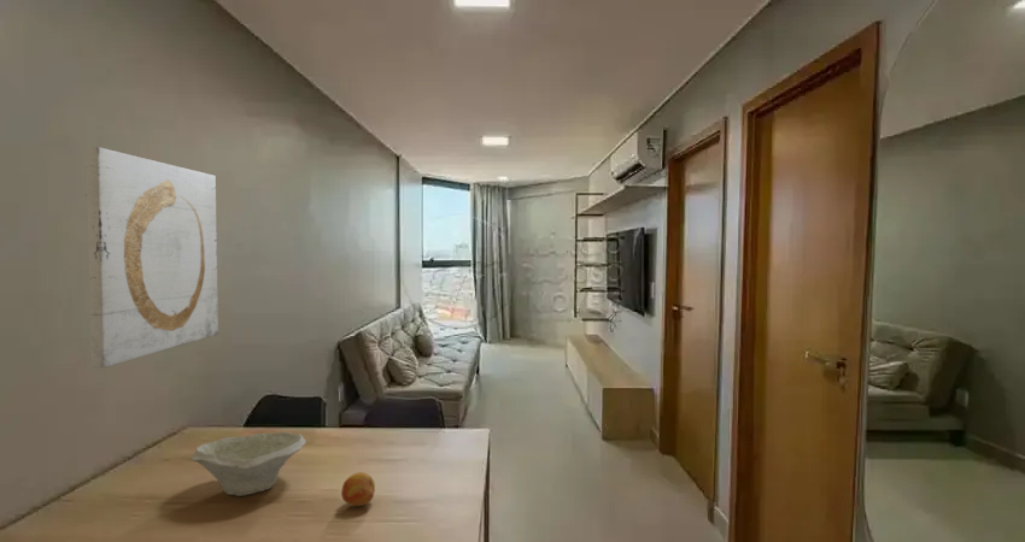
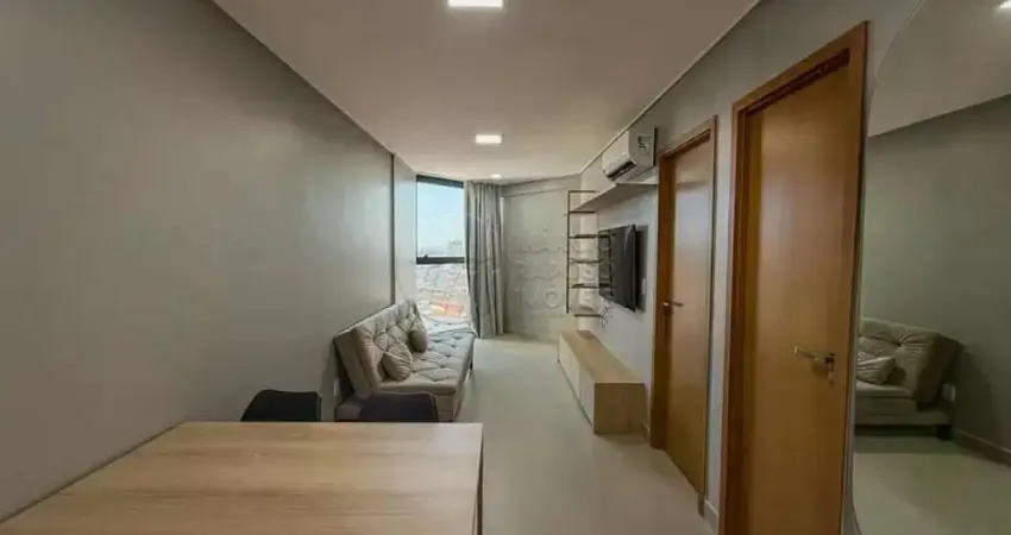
- wall art [84,146,219,369]
- fruit [340,471,376,507]
- bowl [191,431,308,497]
